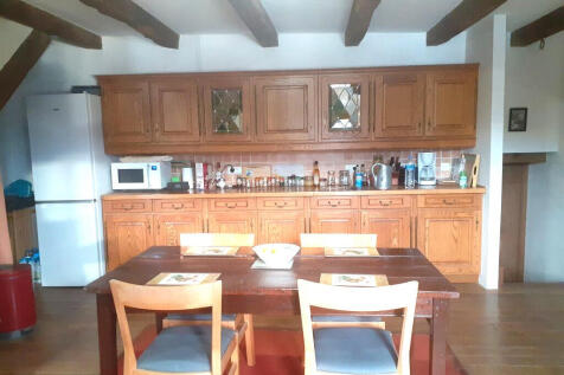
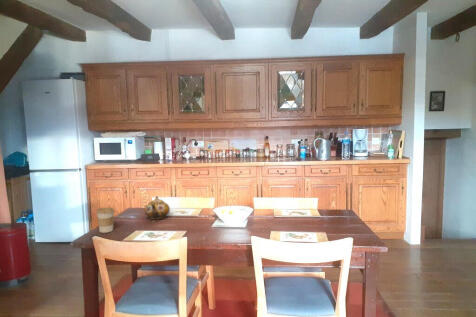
+ teapot [143,195,171,221]
+ coffee cup [95,207,116,234]
